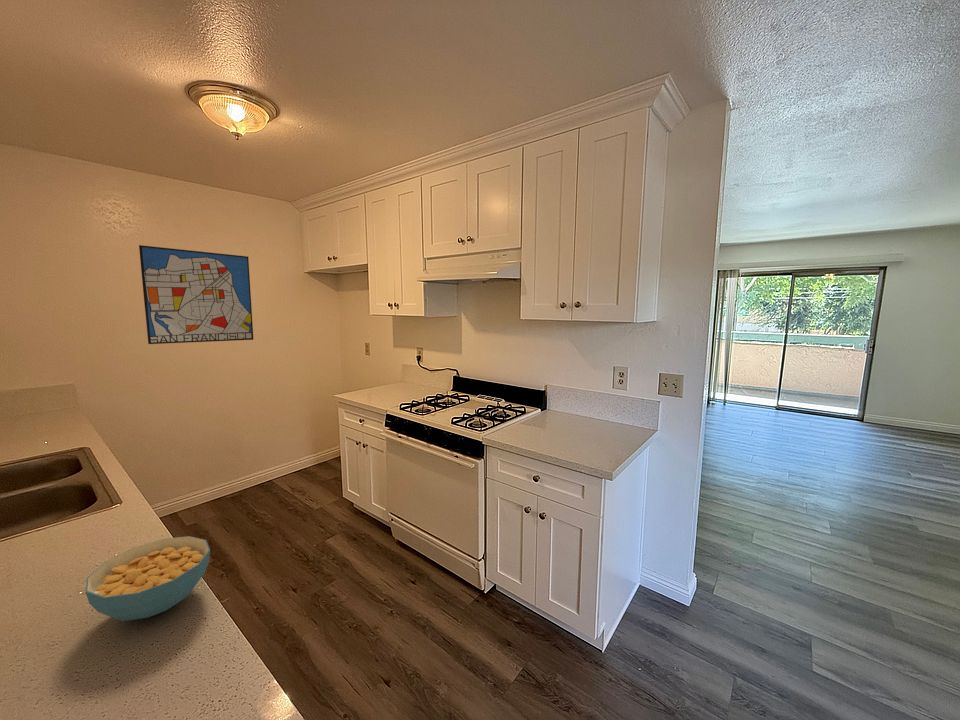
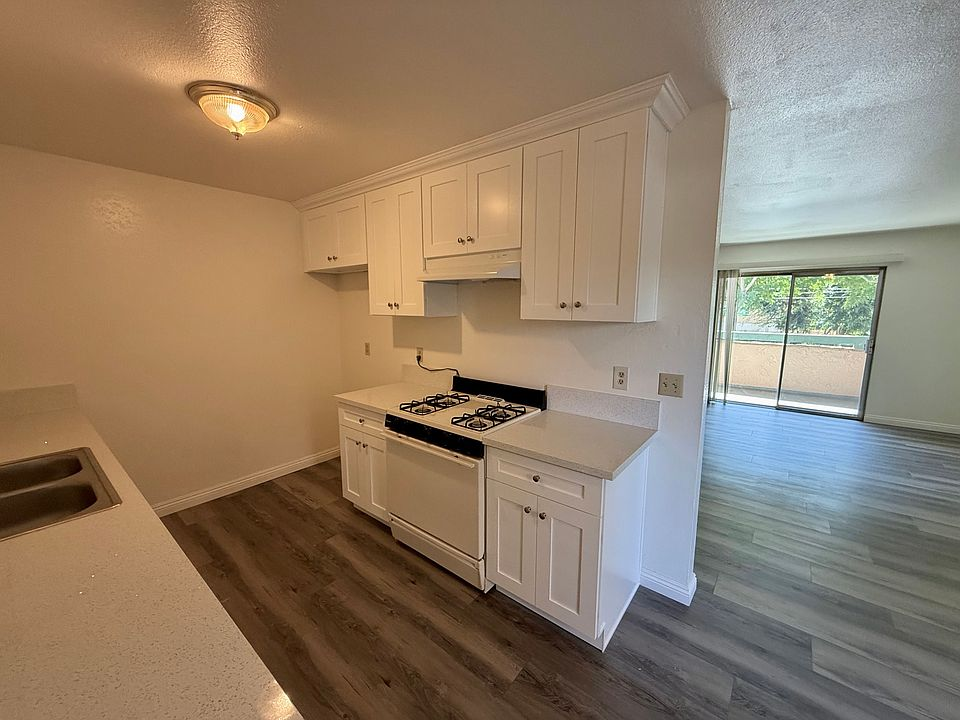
- cereal bowl [85,535,211,622]
- wall art [138,244,254,345]
